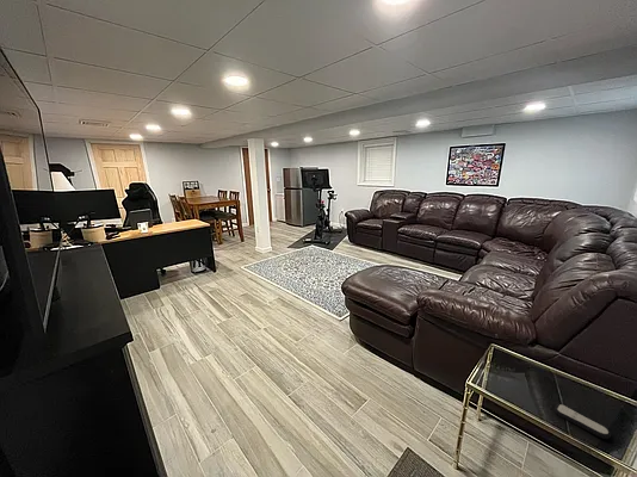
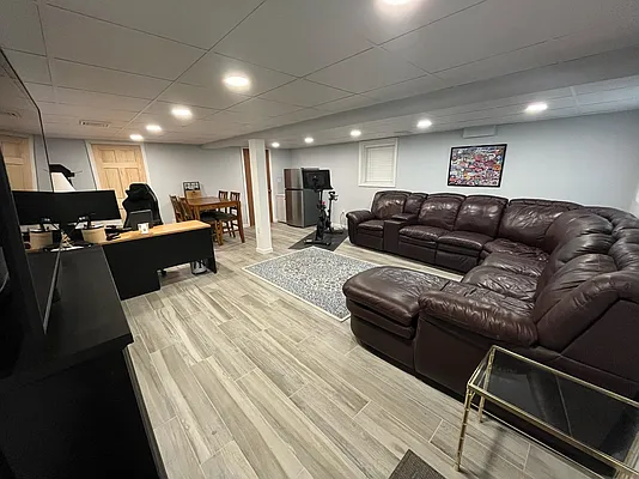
- remote control [553,403,612,440]
